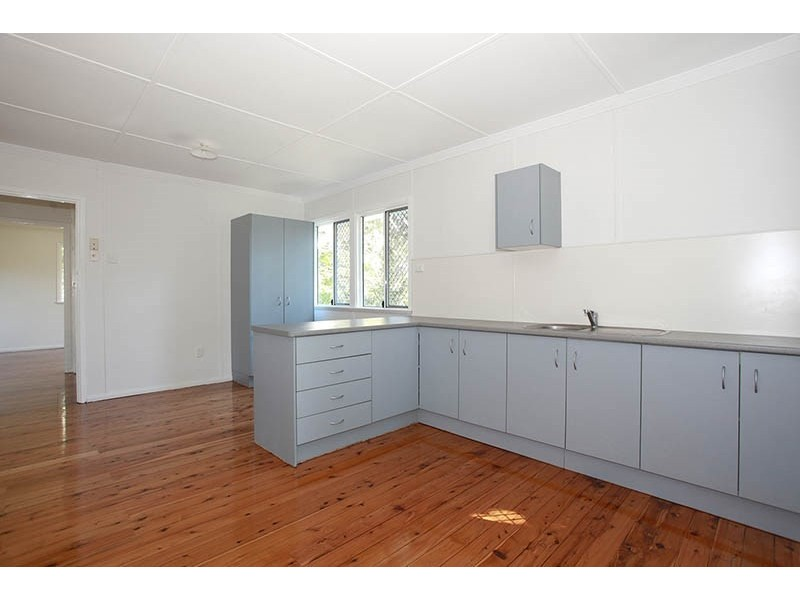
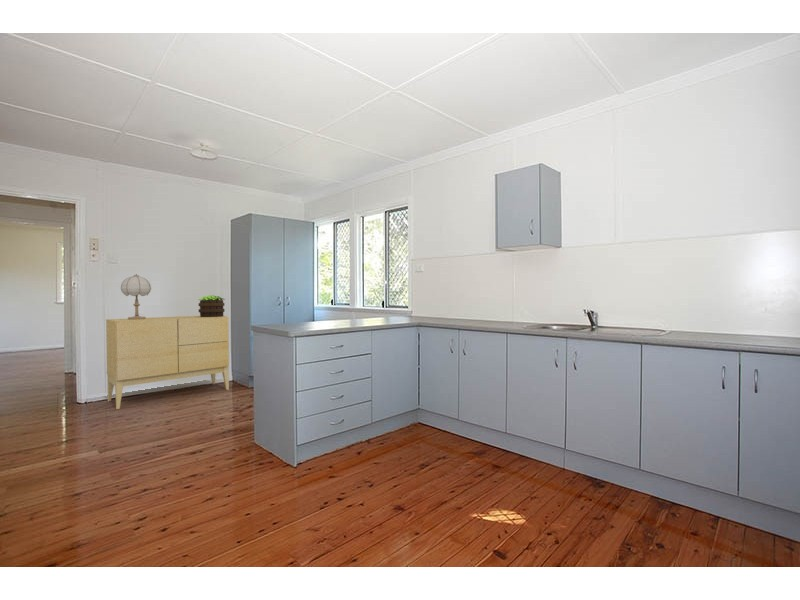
+ table lamp [120,273,152,320]
+ potted plant [197,294,226,317]
+ sideboard [105,315,230,410]
